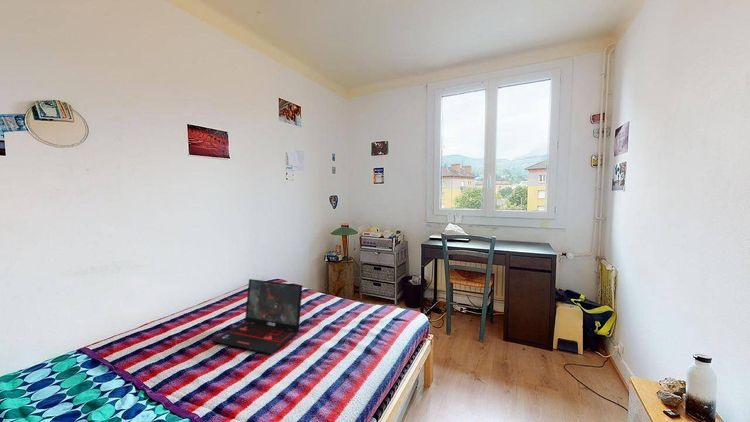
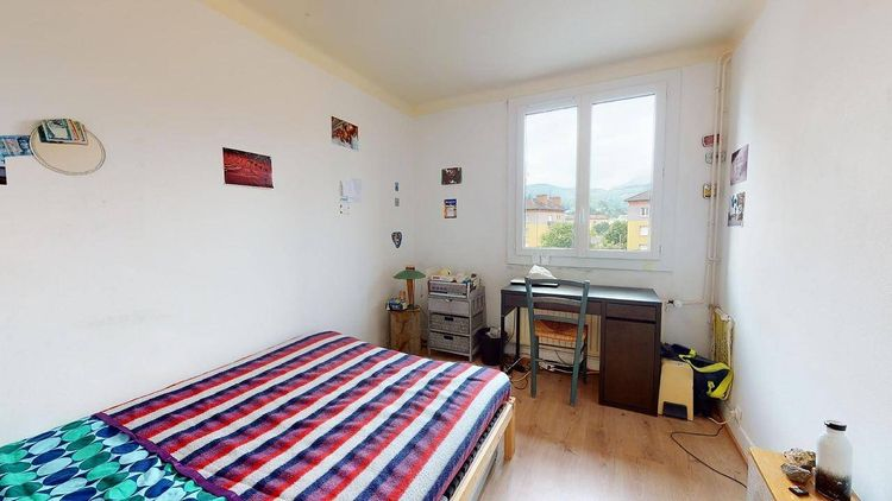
- laptop [211,278,303,355]
